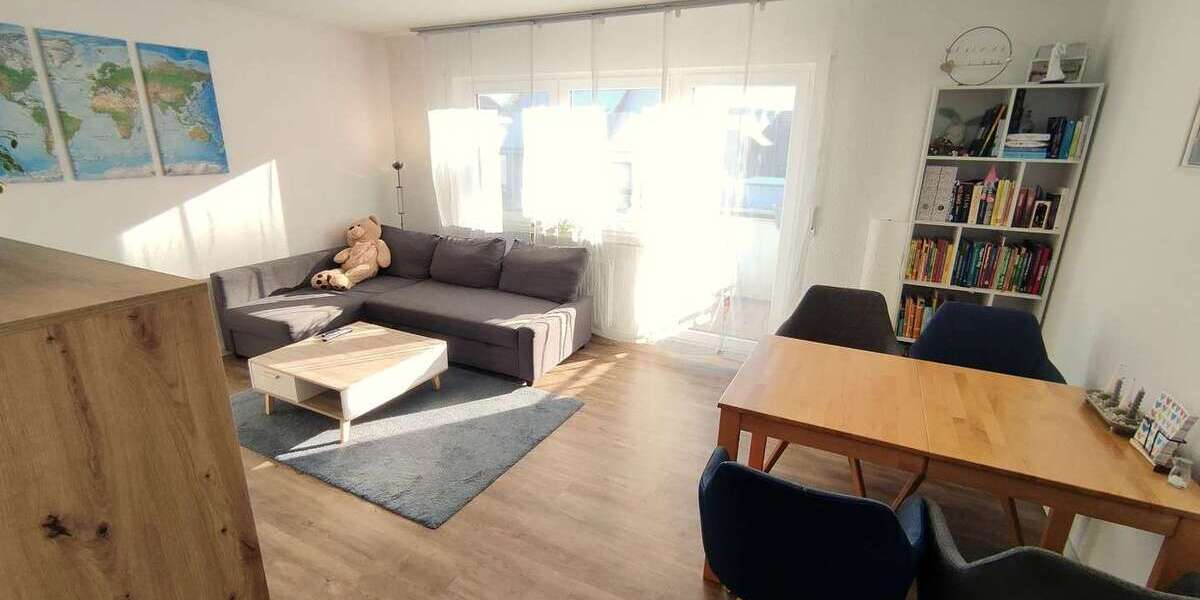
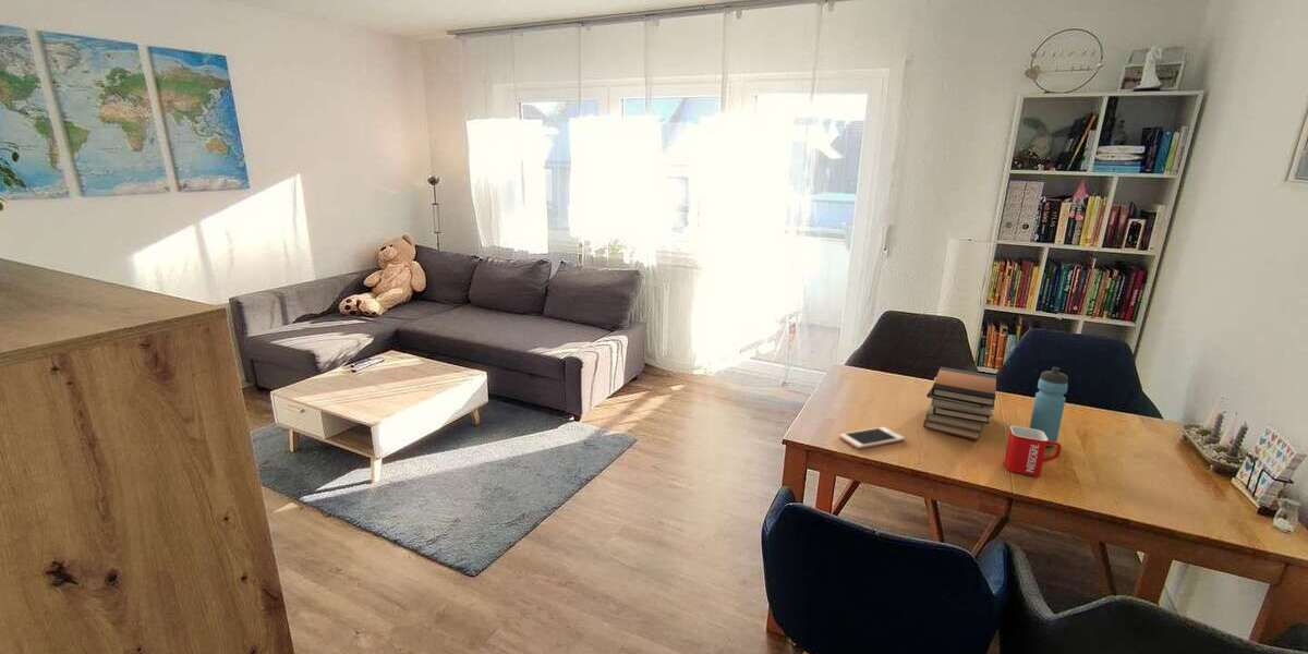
+ mug [1004,425,1063,477]
+ cell phone [838,426,906,449]
+ book stack [922,366,997,441]
+ water bottle [1028,366,1069,447]
